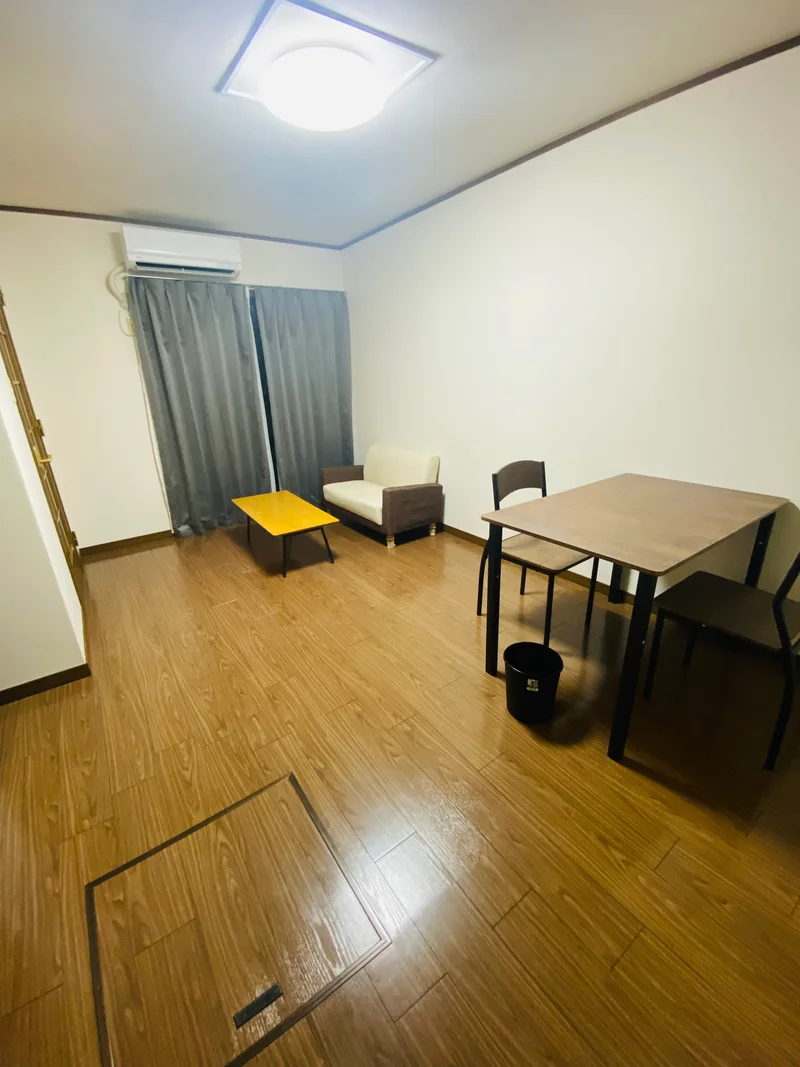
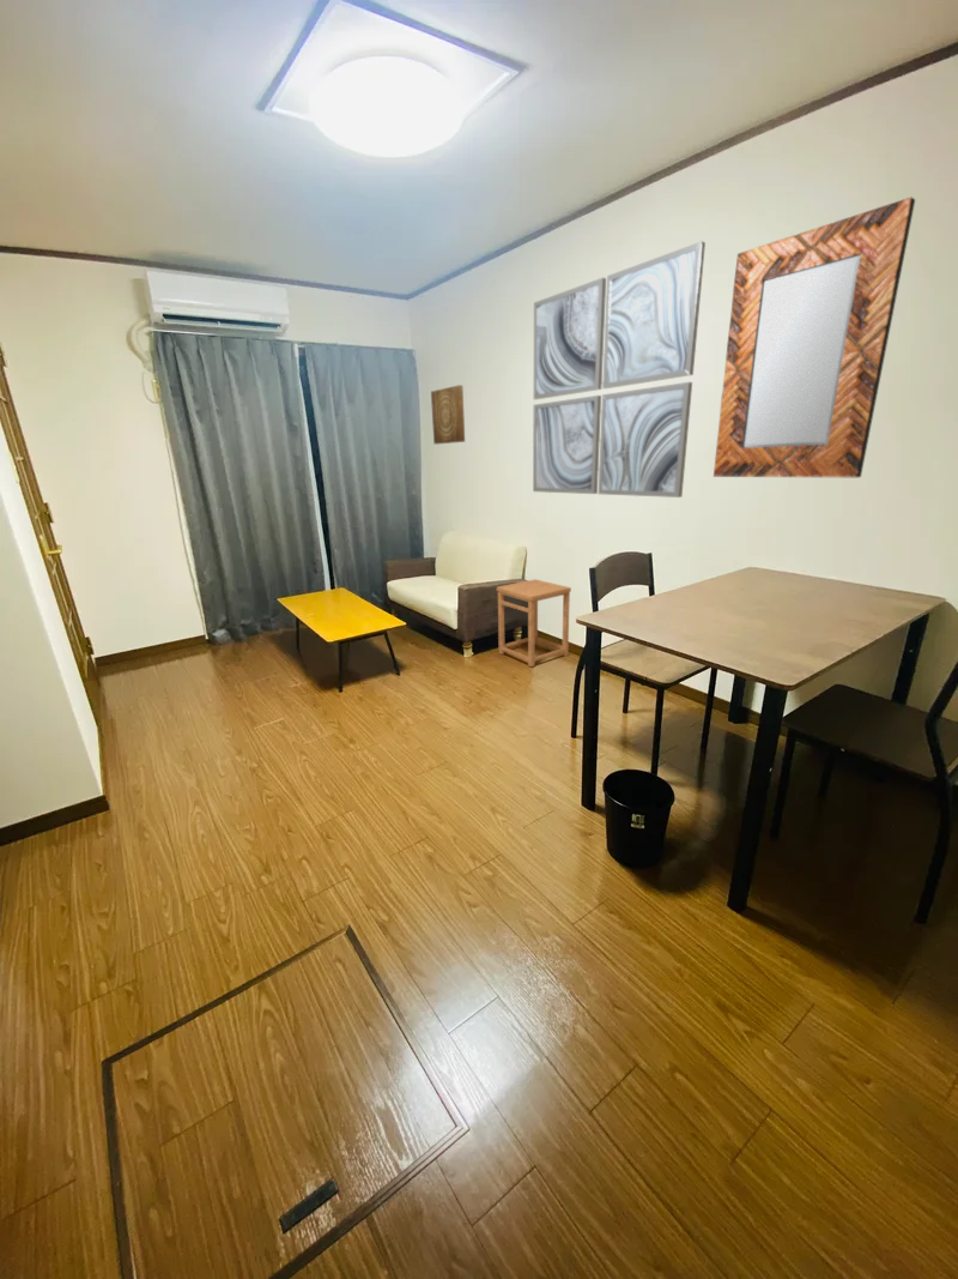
+ home mirror [713,197,916,478]
+ side table [496,578,572,668]
+ wall art [532,240,707,499]
+ wall art [430,384,466,445]
